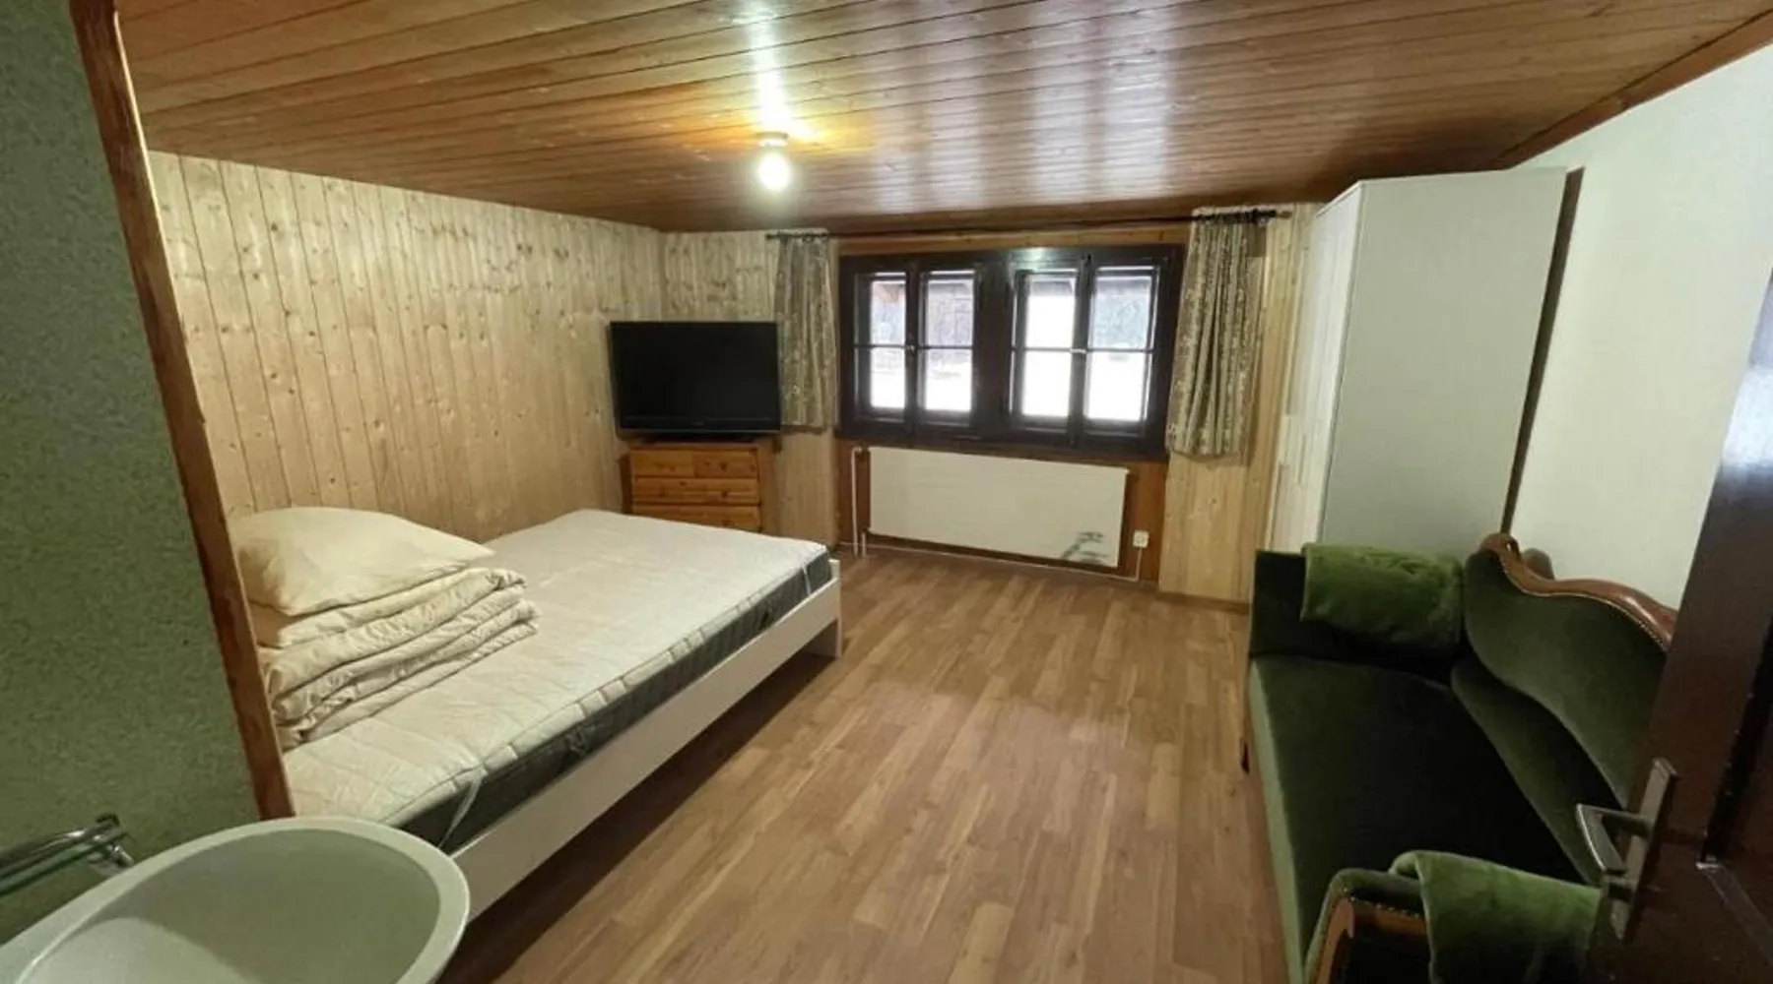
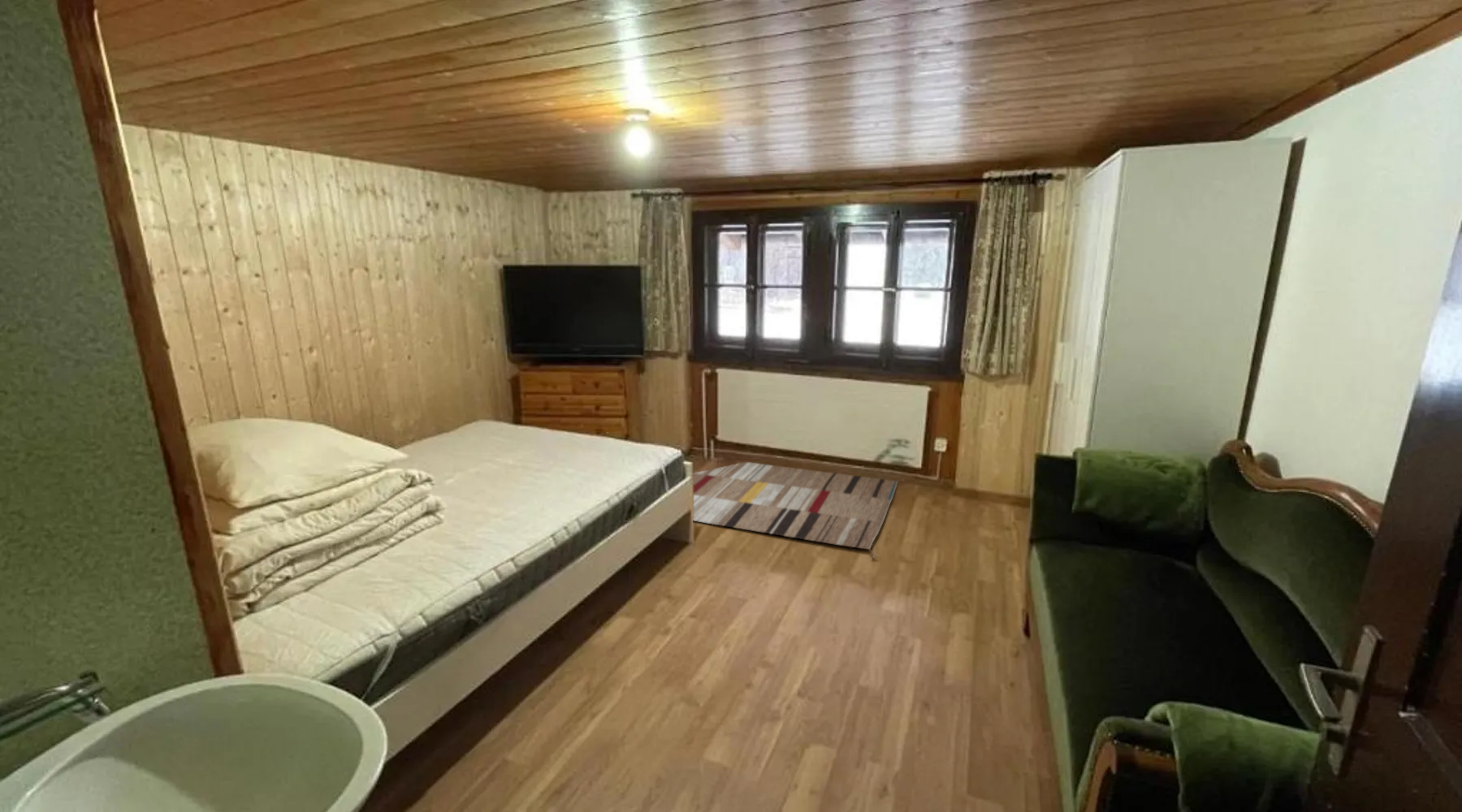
+ rug [692,461,904,557]
